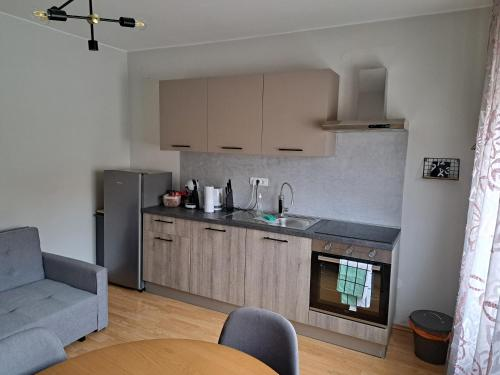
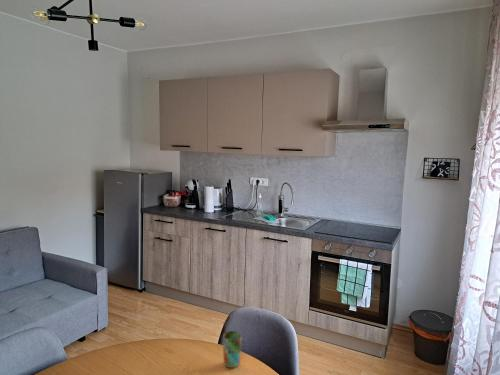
+ cup [222,330,243,369]
